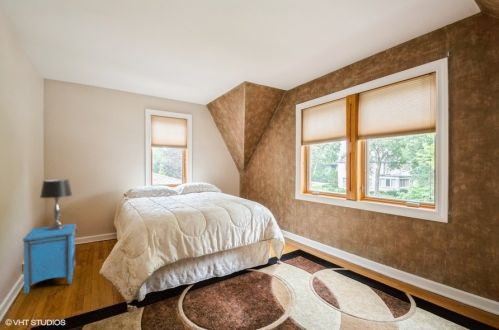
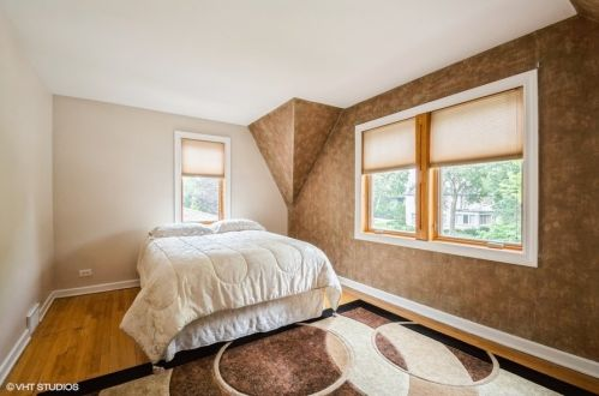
- nightstand [22,223,76,295]
- table lamp [39,178,73,230]
